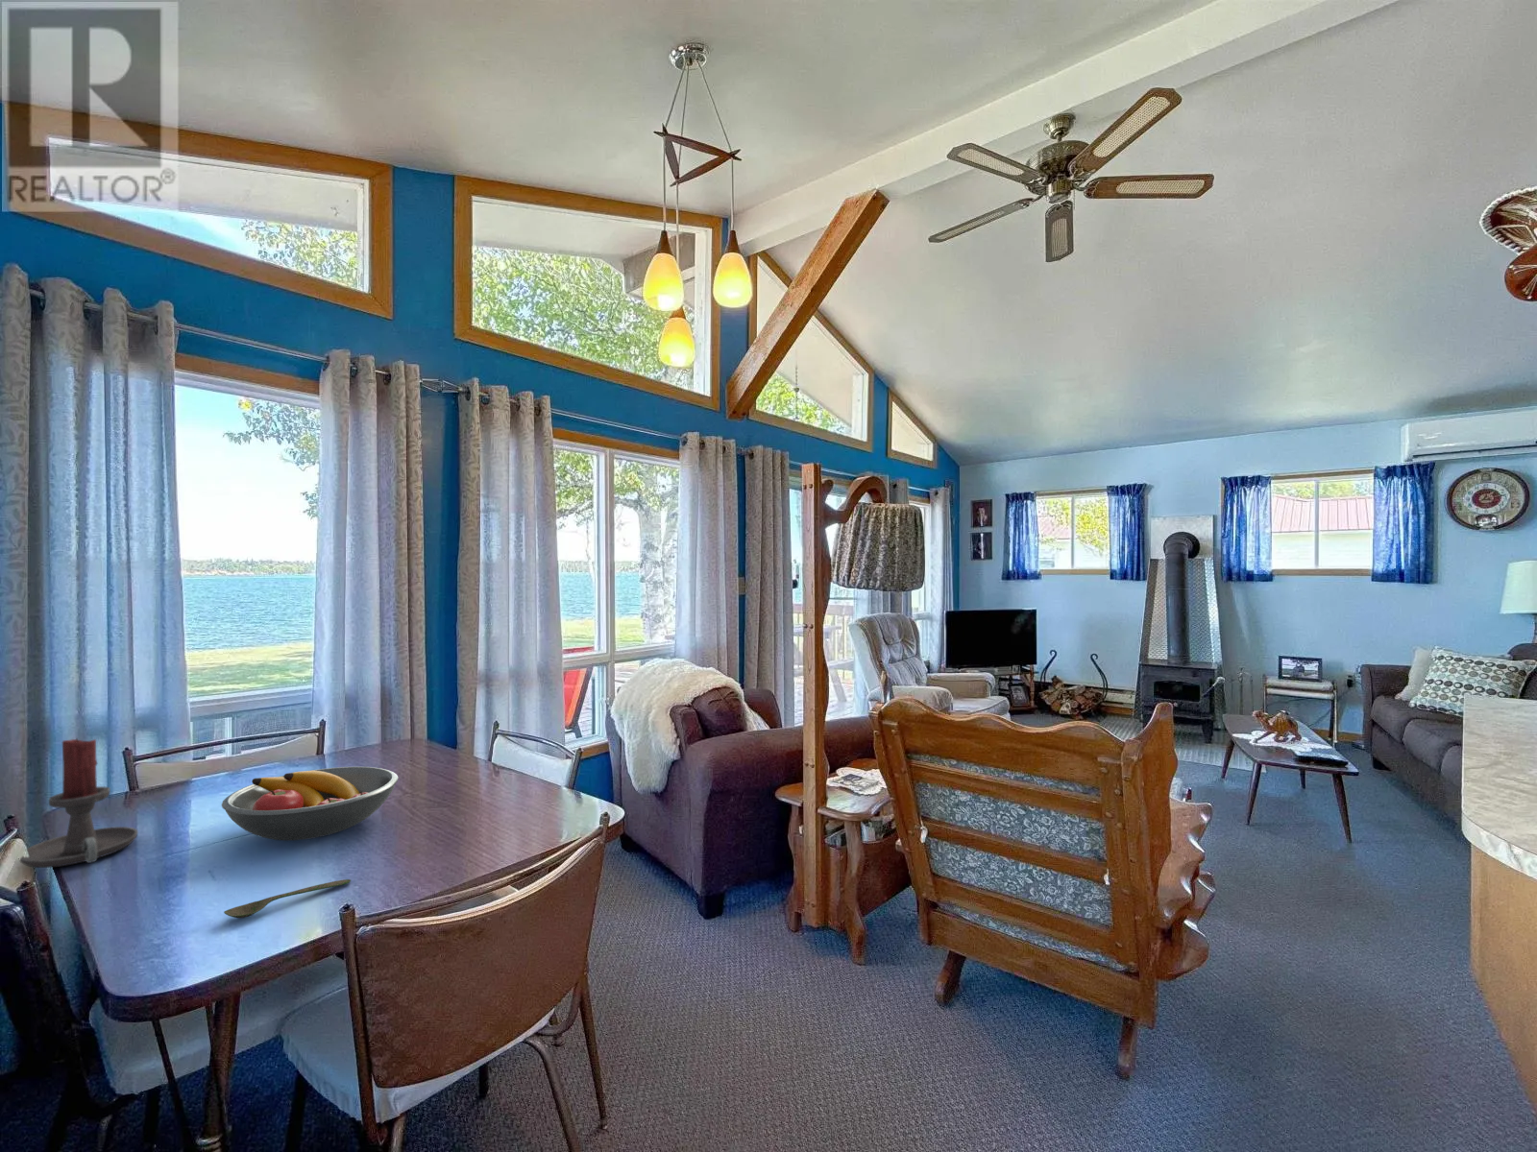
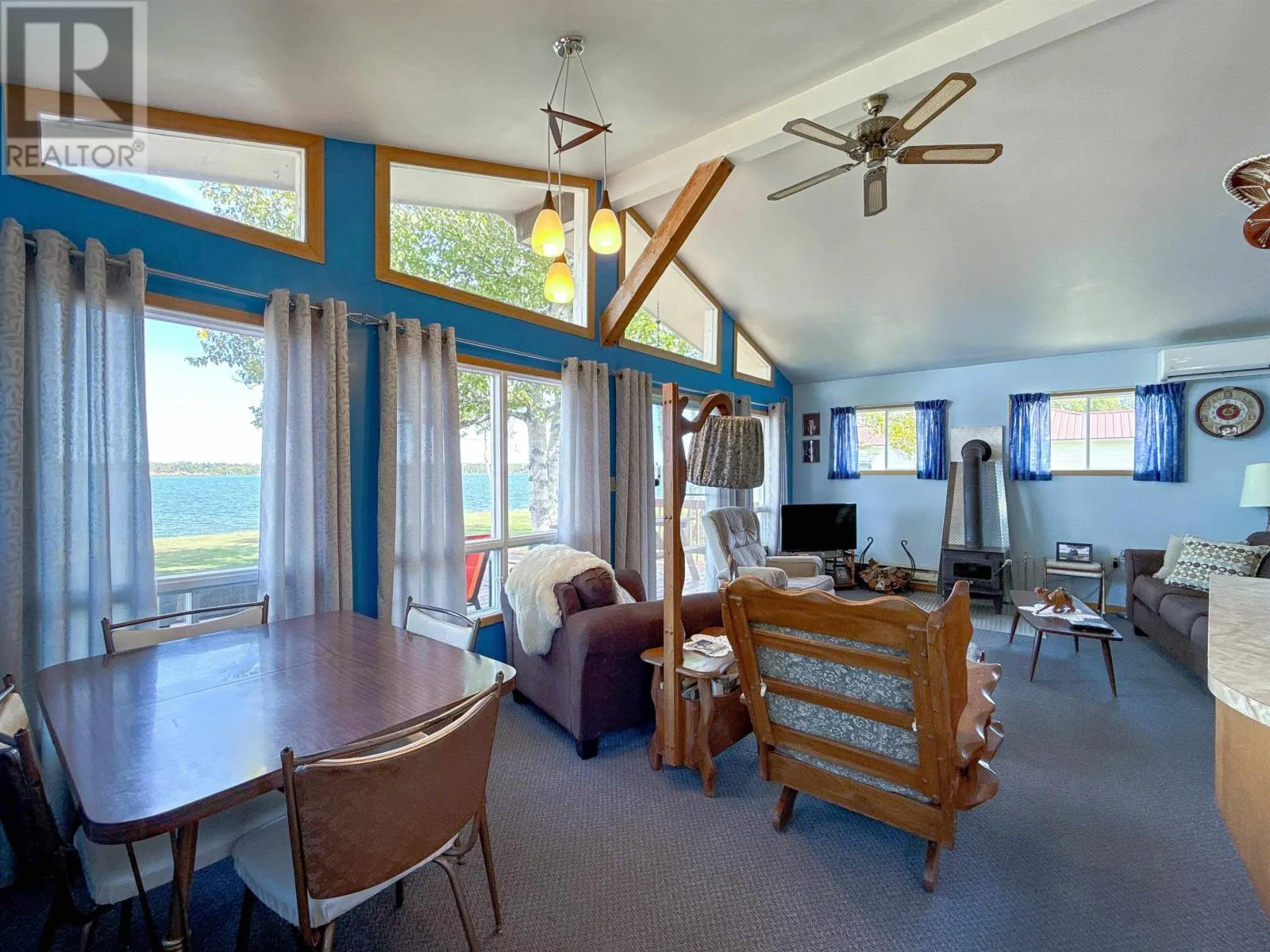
- candle holder [18,737,138,869]
- spoon [224,879,352,918]
- fruit bowl [221,766,398,841]
